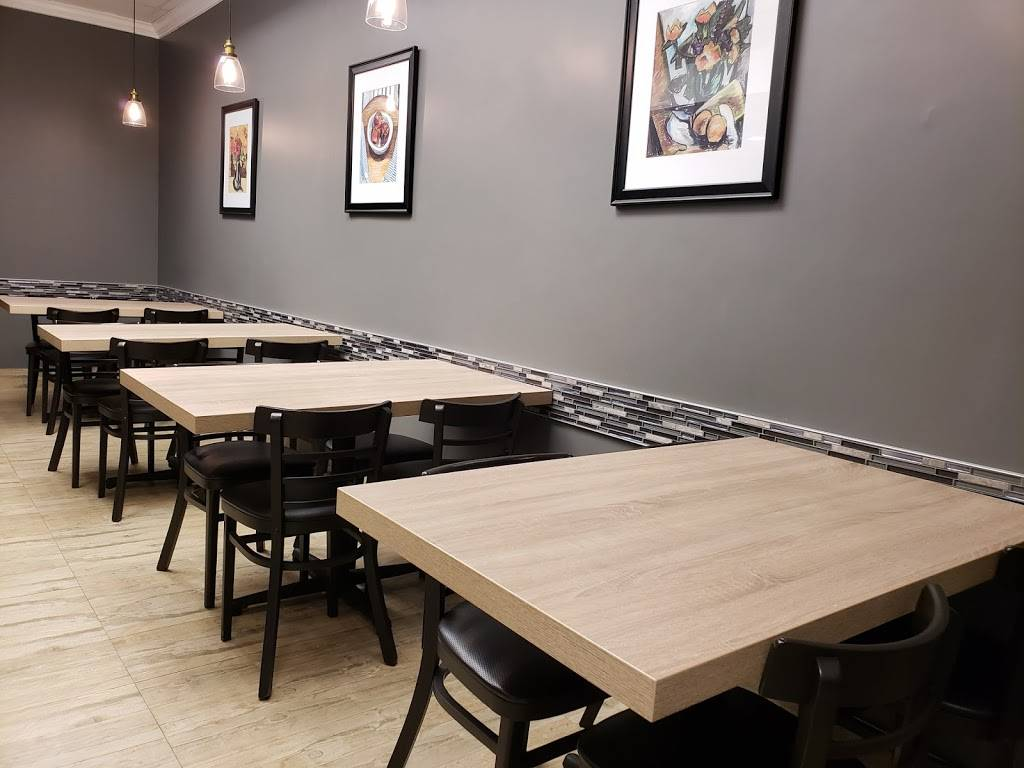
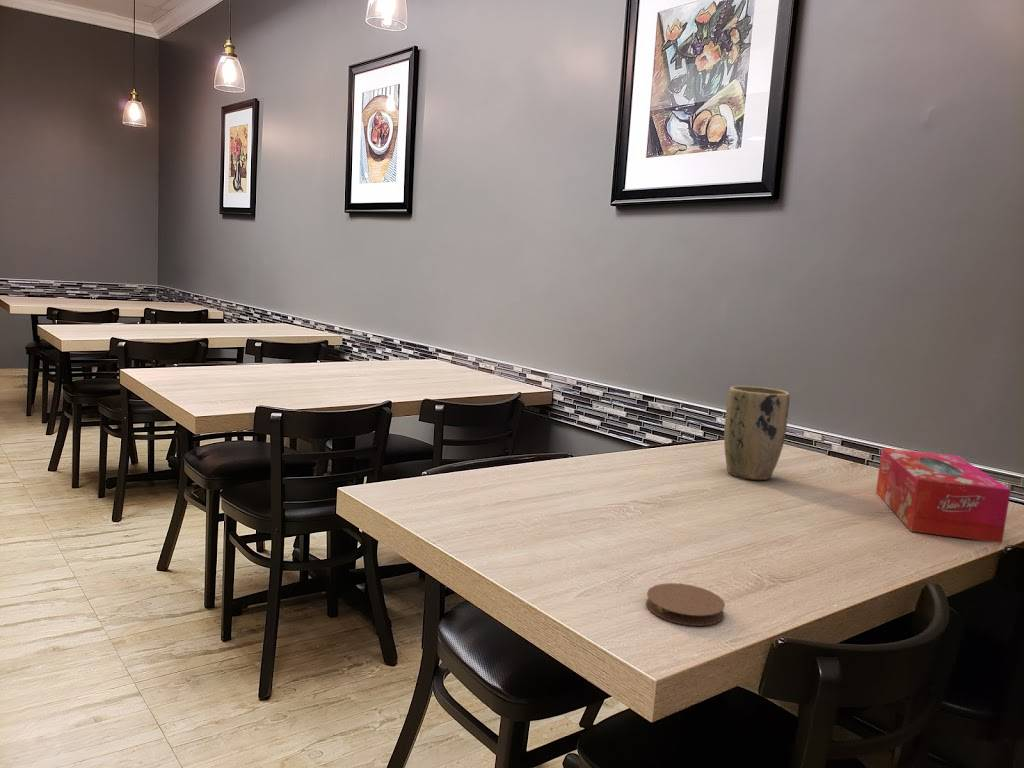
+ coaster [645,582,726,627]
+ tissue box [875,447,1012,544]
+ plant pot [723,385,791,481]
